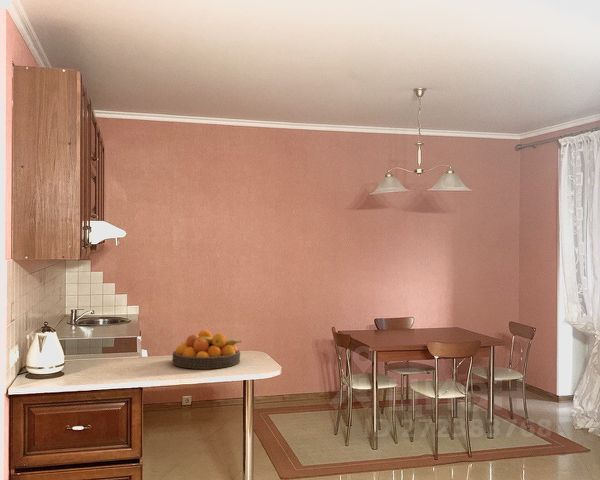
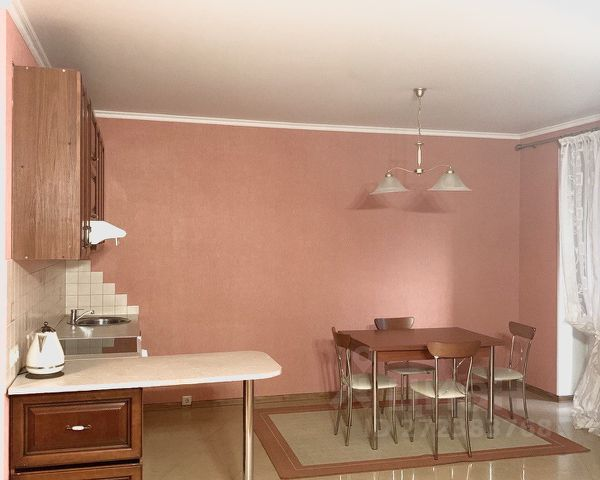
- fruit bowl [171,329,243,370]
